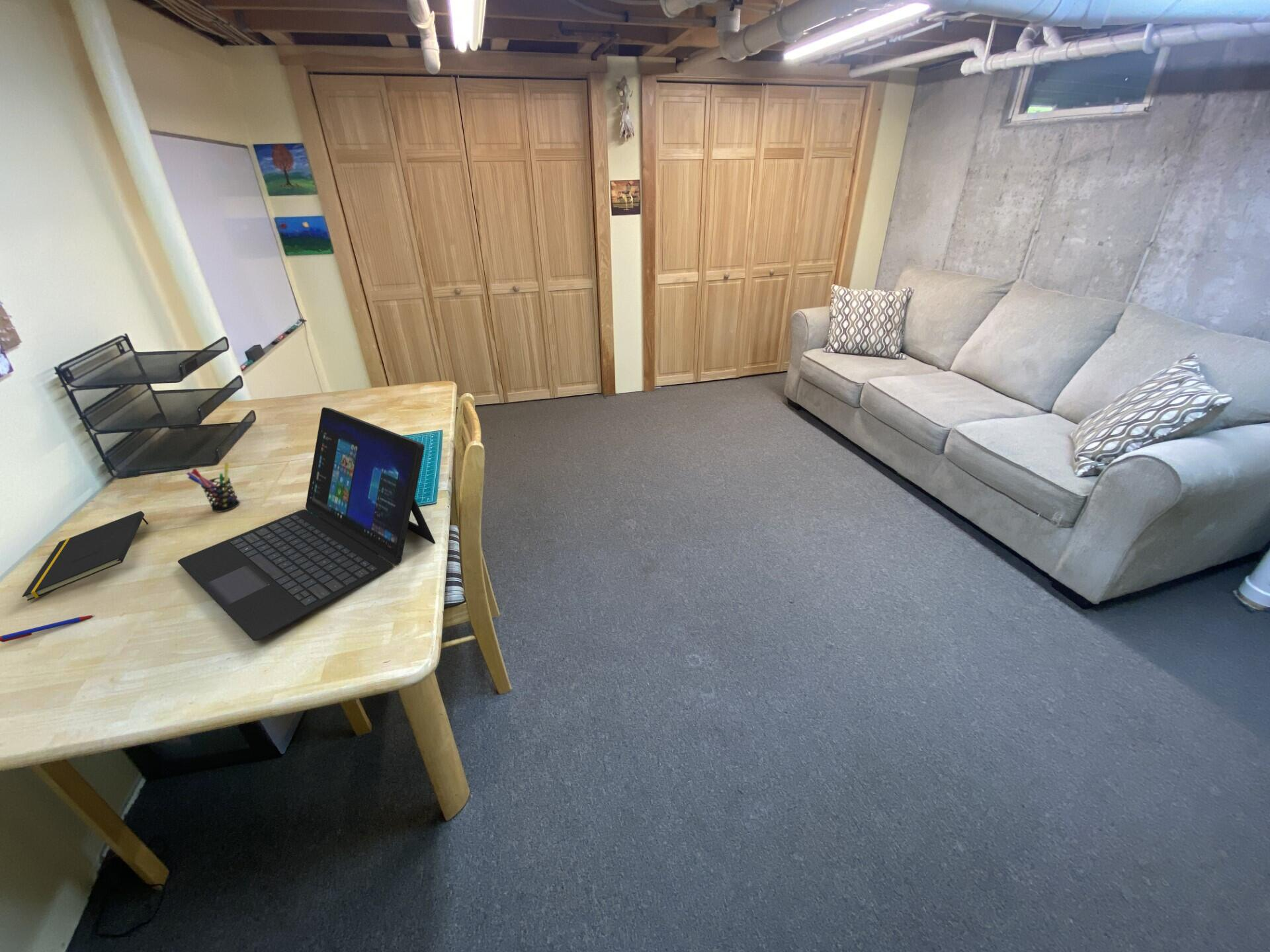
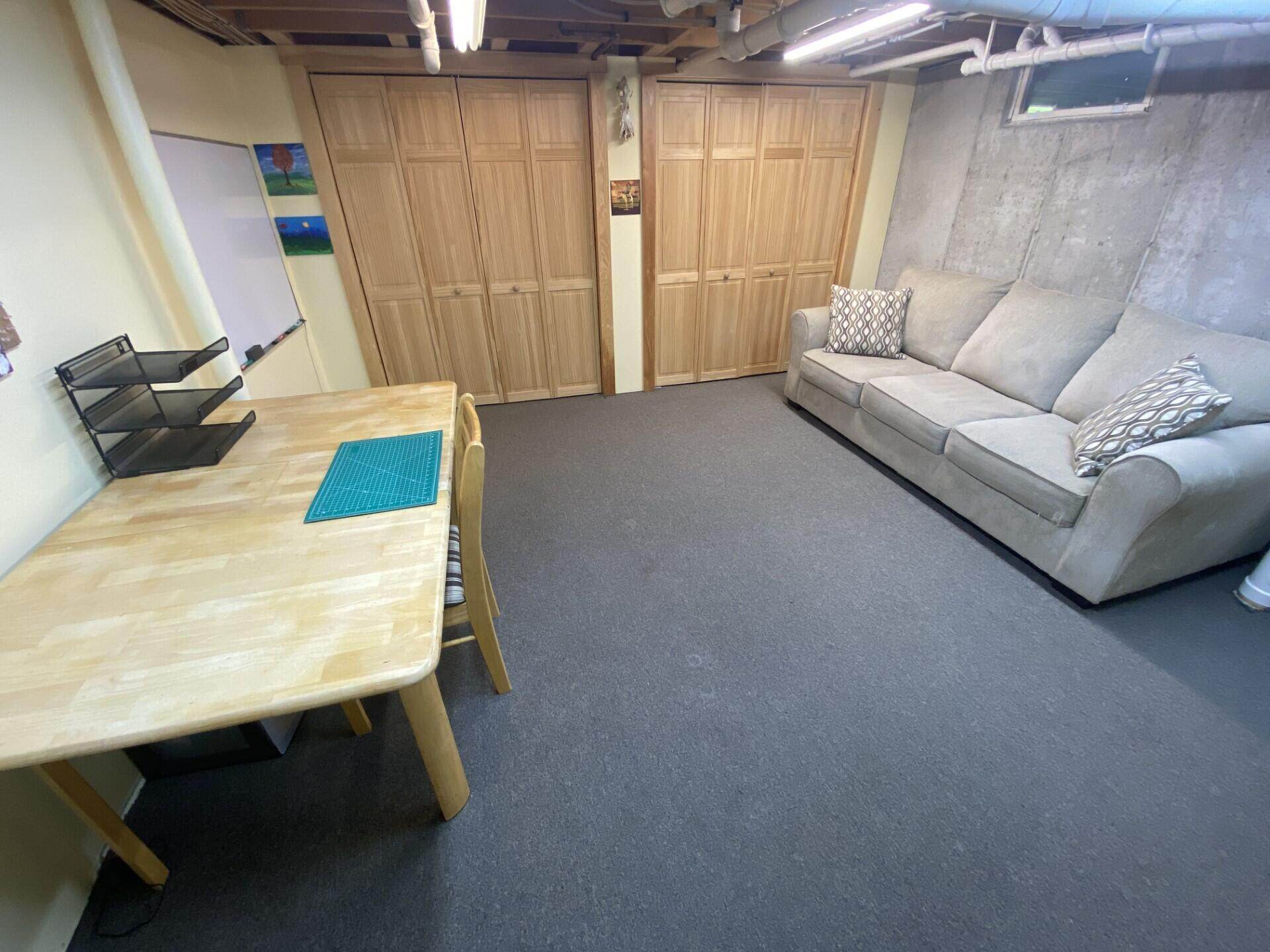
- pen [0,615,95,643]
- laptop [177,407,436,641]
- notepad [22,510,149,602]
- pen holder [186,462,241,513]
